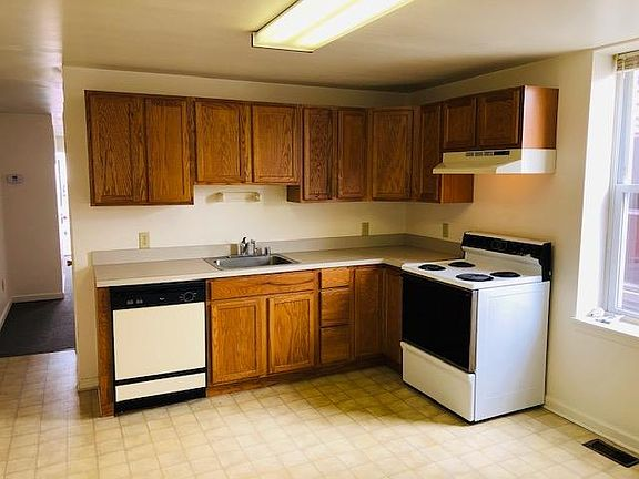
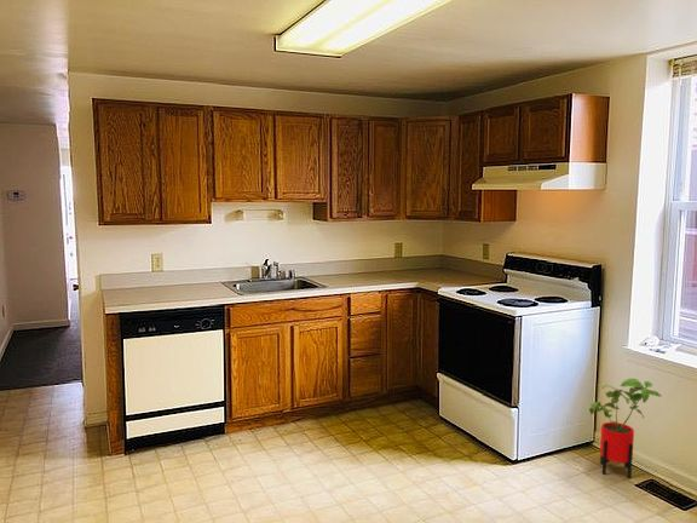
+ house plant [588,378,662,479]
